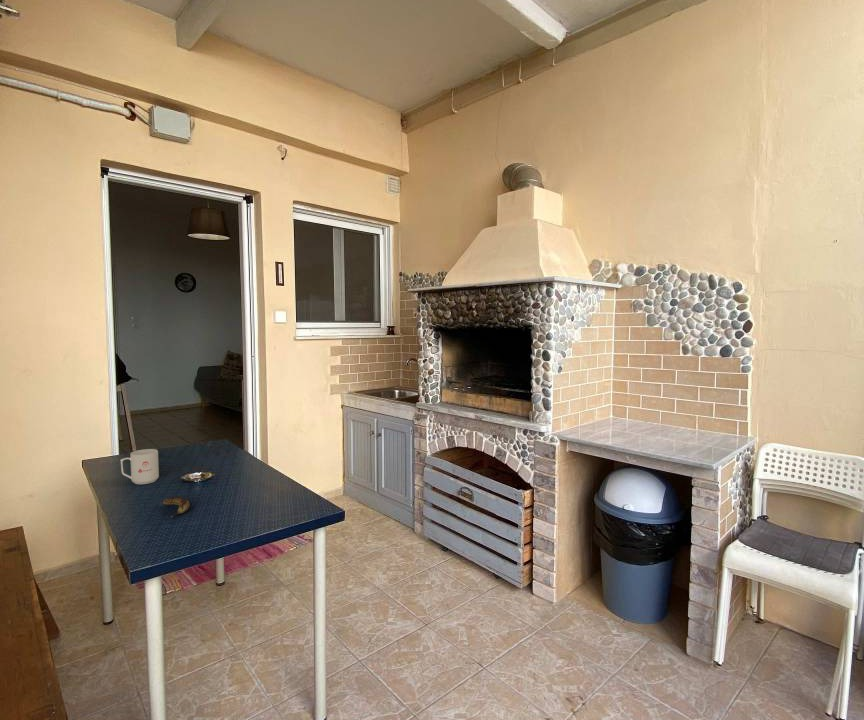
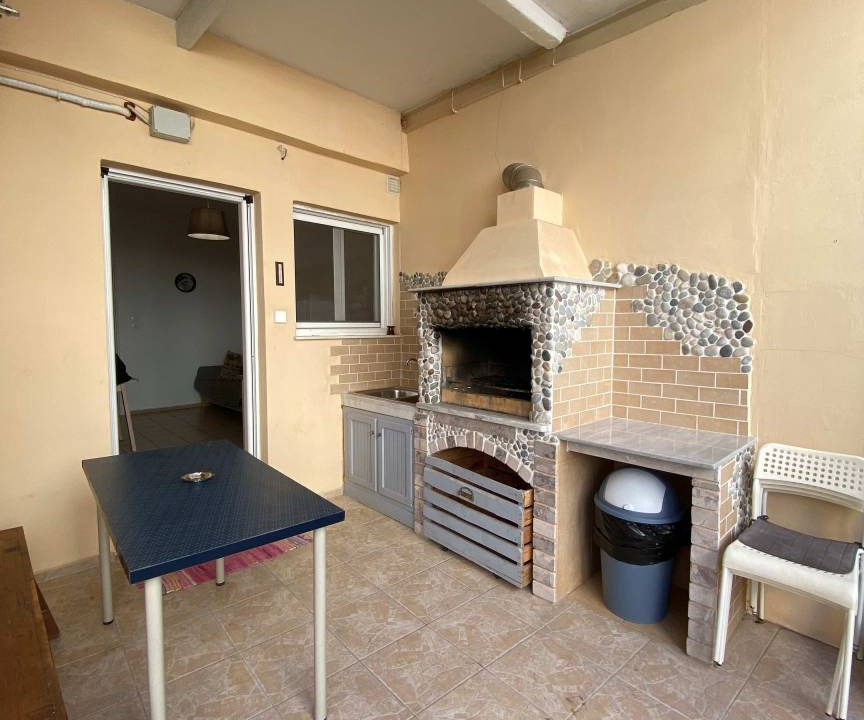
- mug [119,448,160,485]
- banana [161,496,191,519]
